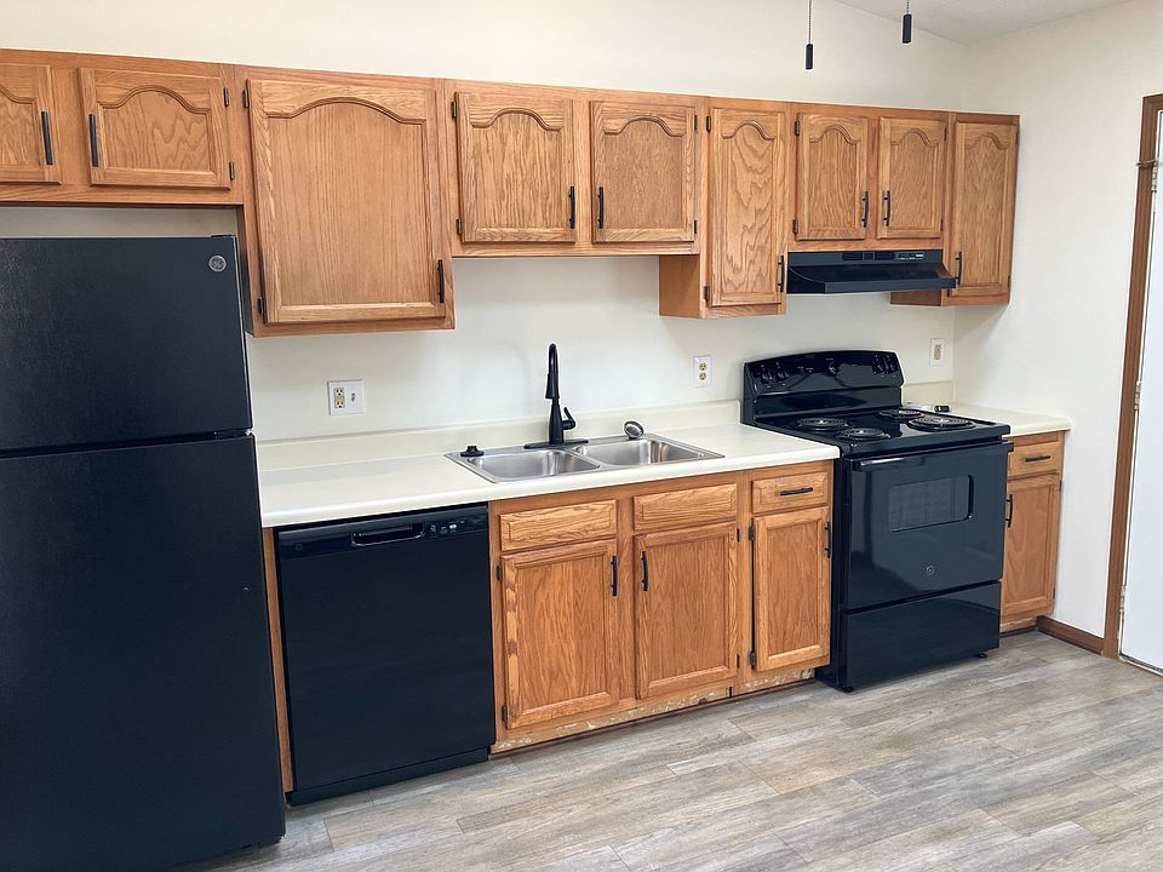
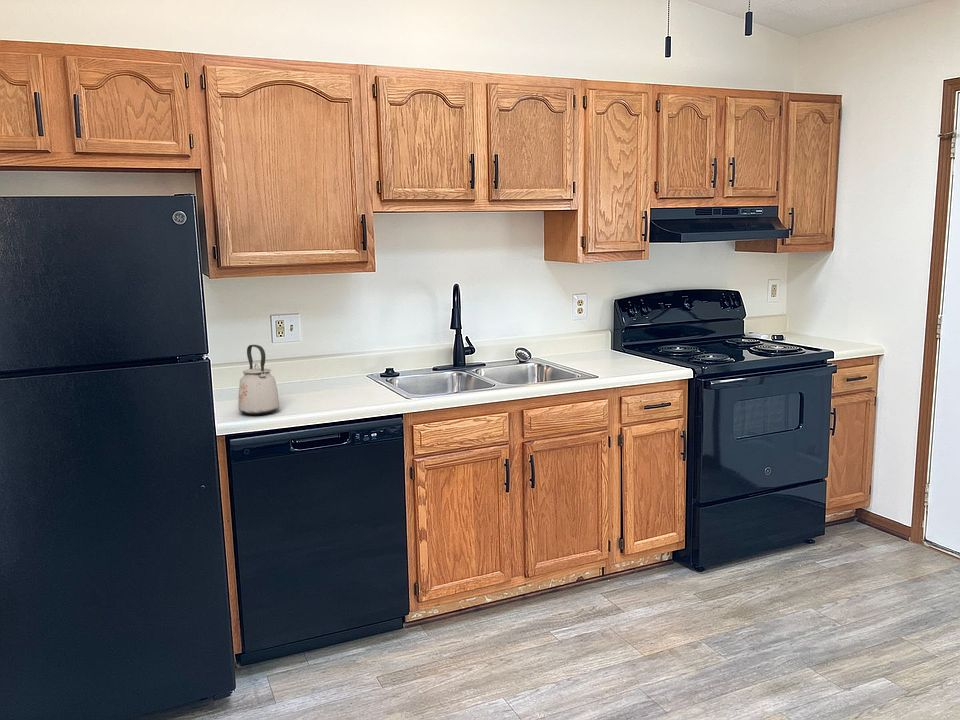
+ kettle [237,344,281,416]
